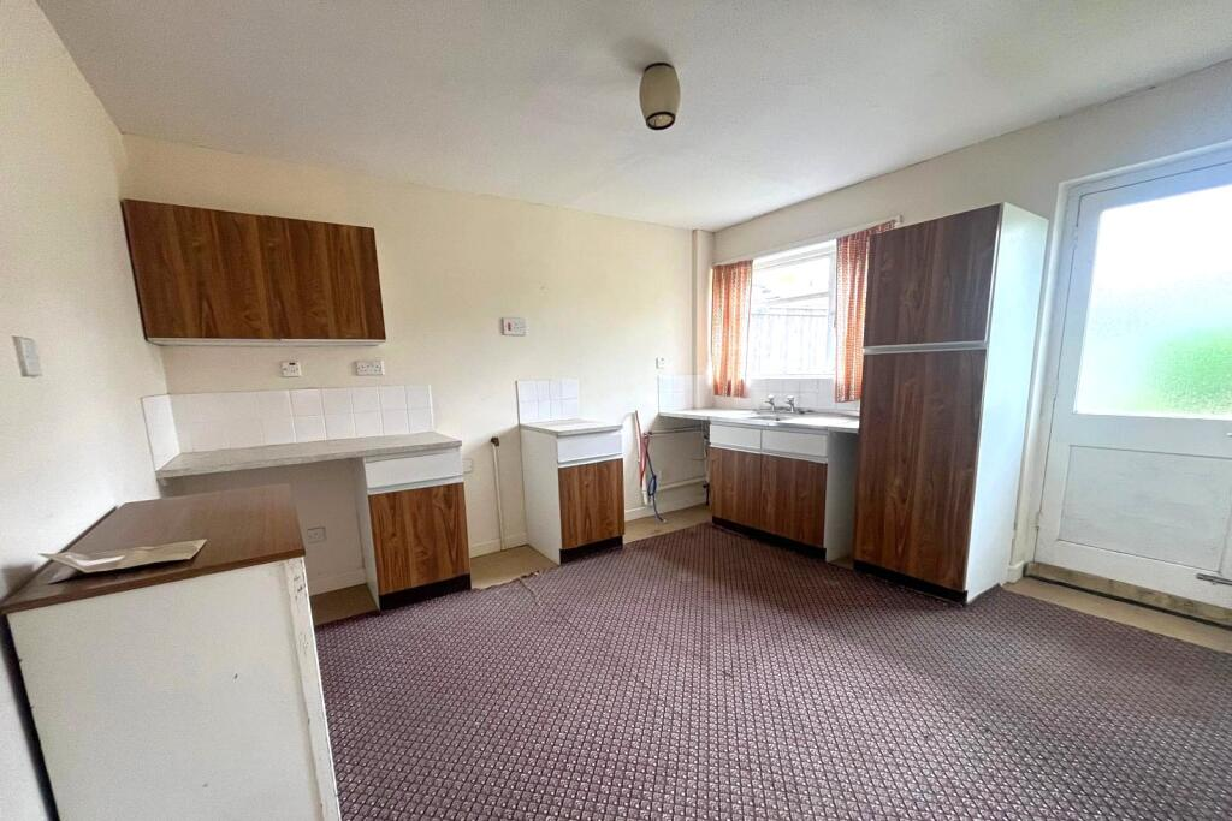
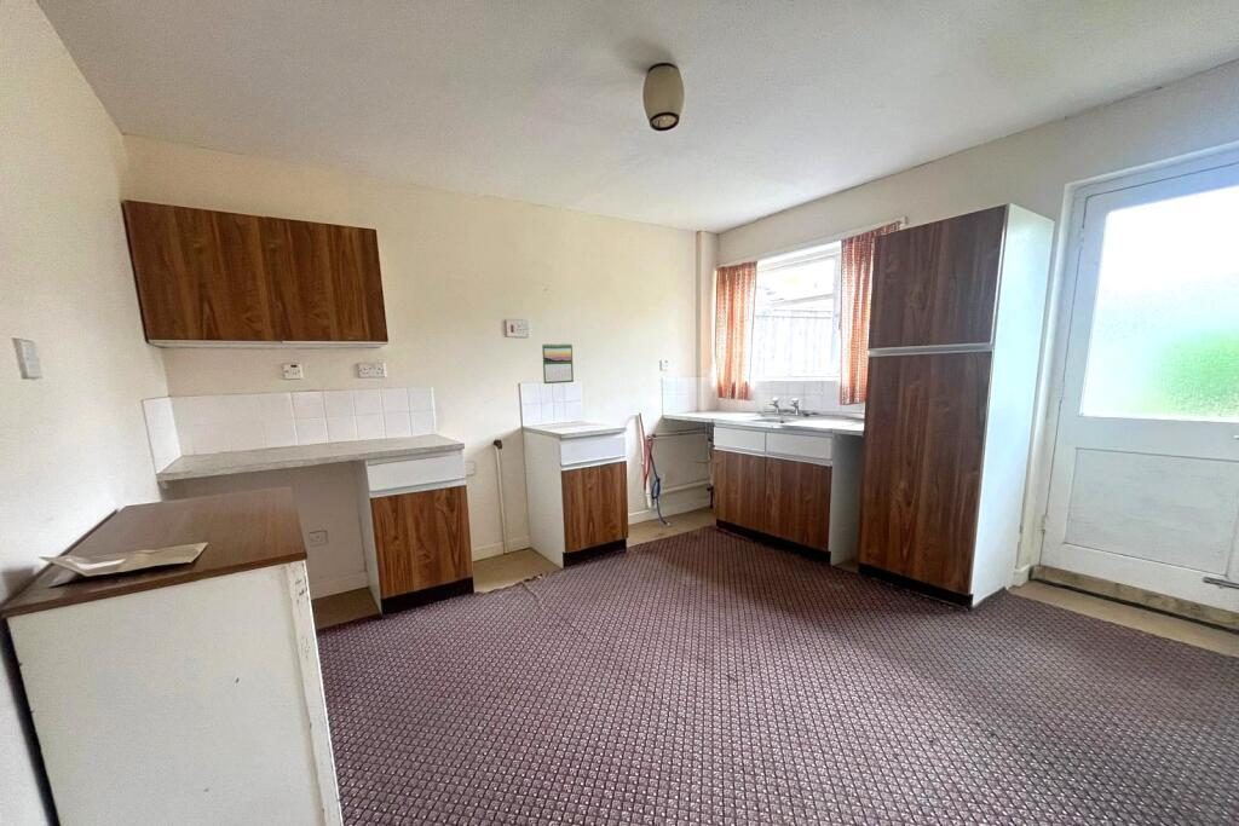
+ calendar [541,342,575,385]
